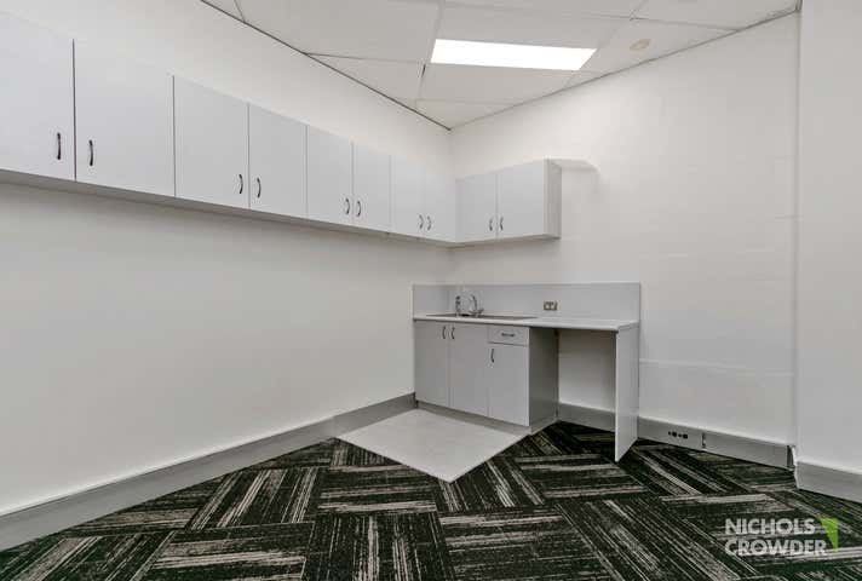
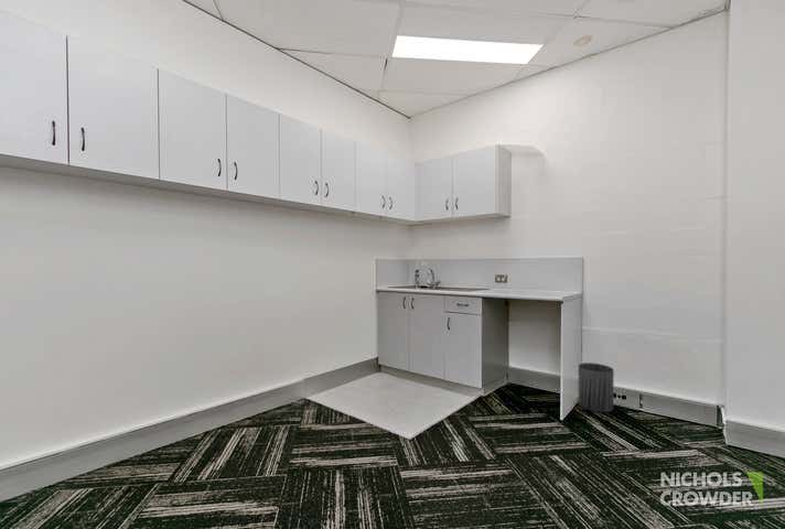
+ trash can [578,361,615,413]
